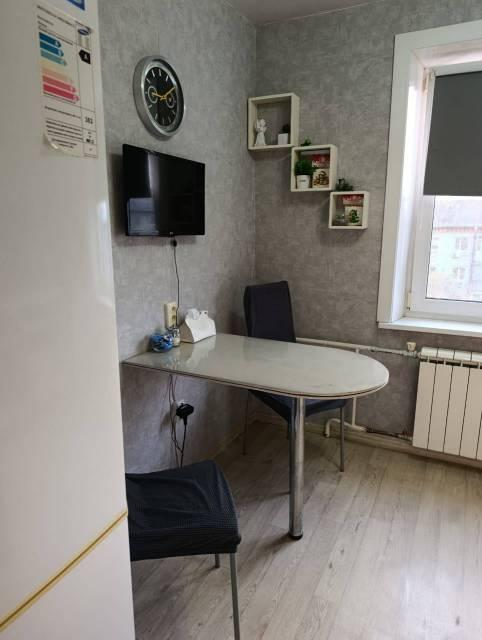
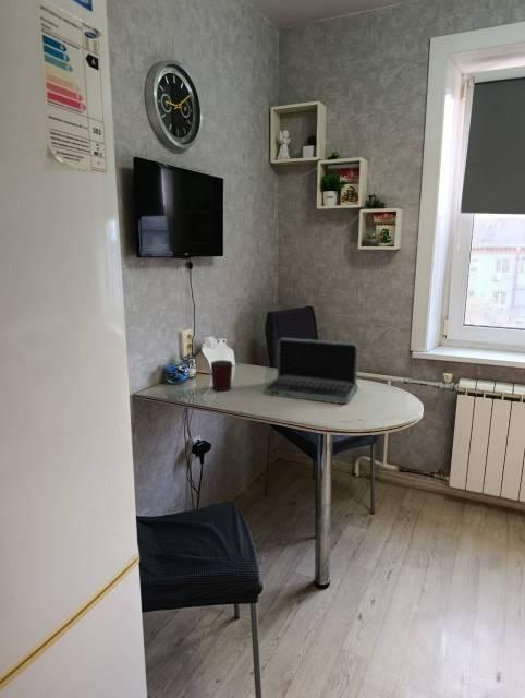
+ laptop [262,337,359,405]
+ mug [210,359,233,392]
